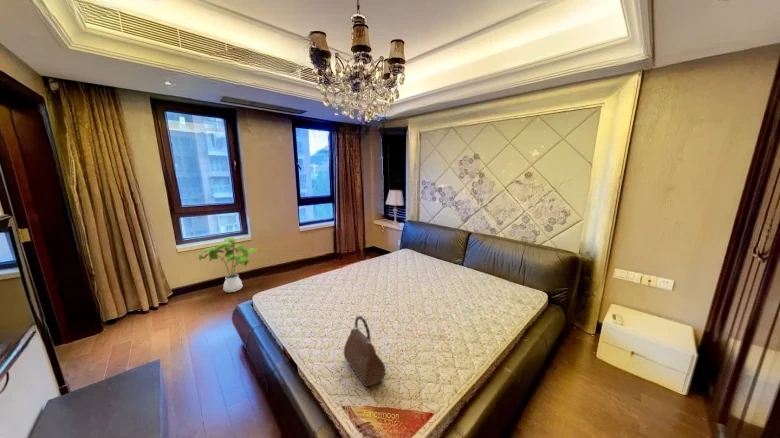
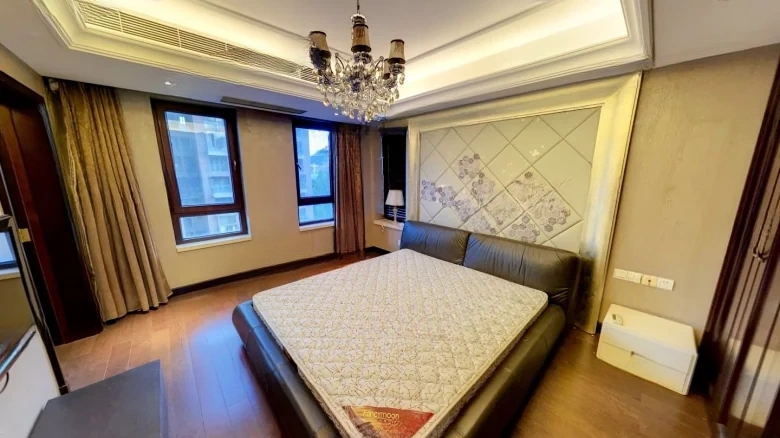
- handbag [343,315,387,388]
- house plant [198,236,260,293]
